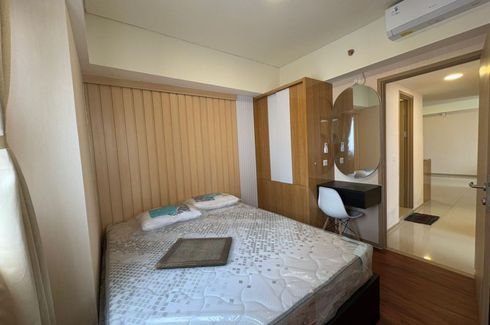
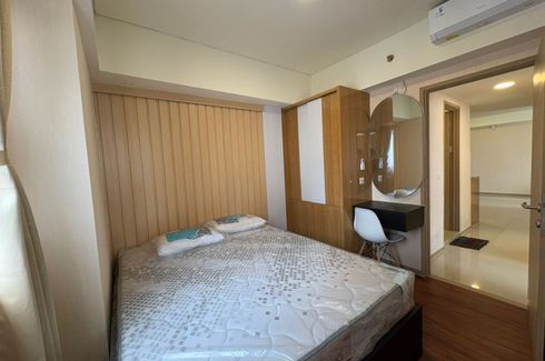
- serving tray [153,236,233,270]
